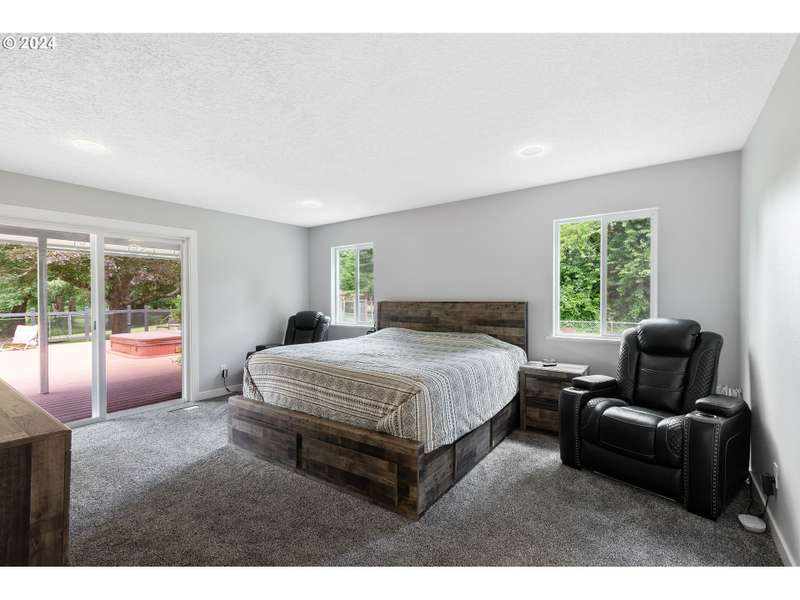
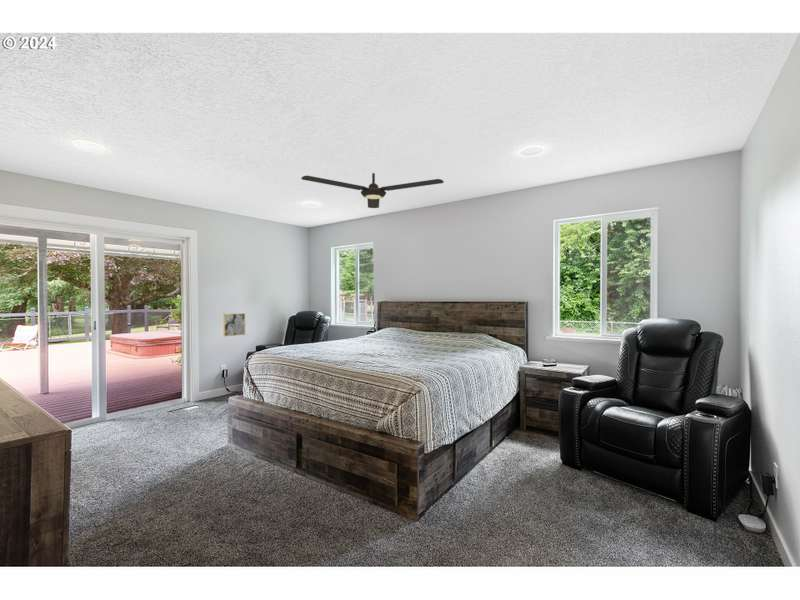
+ ceiling fan [300,172,445,209]
+ wall art [222,312,246,338]
